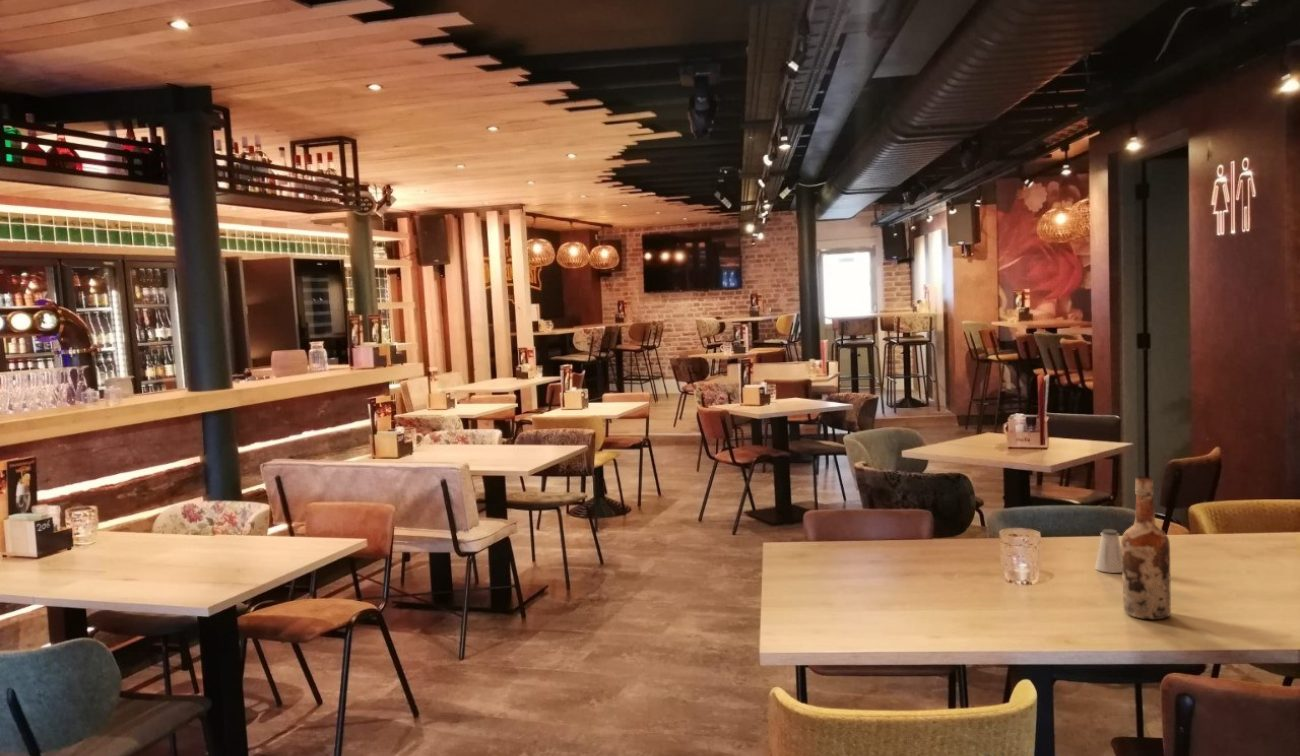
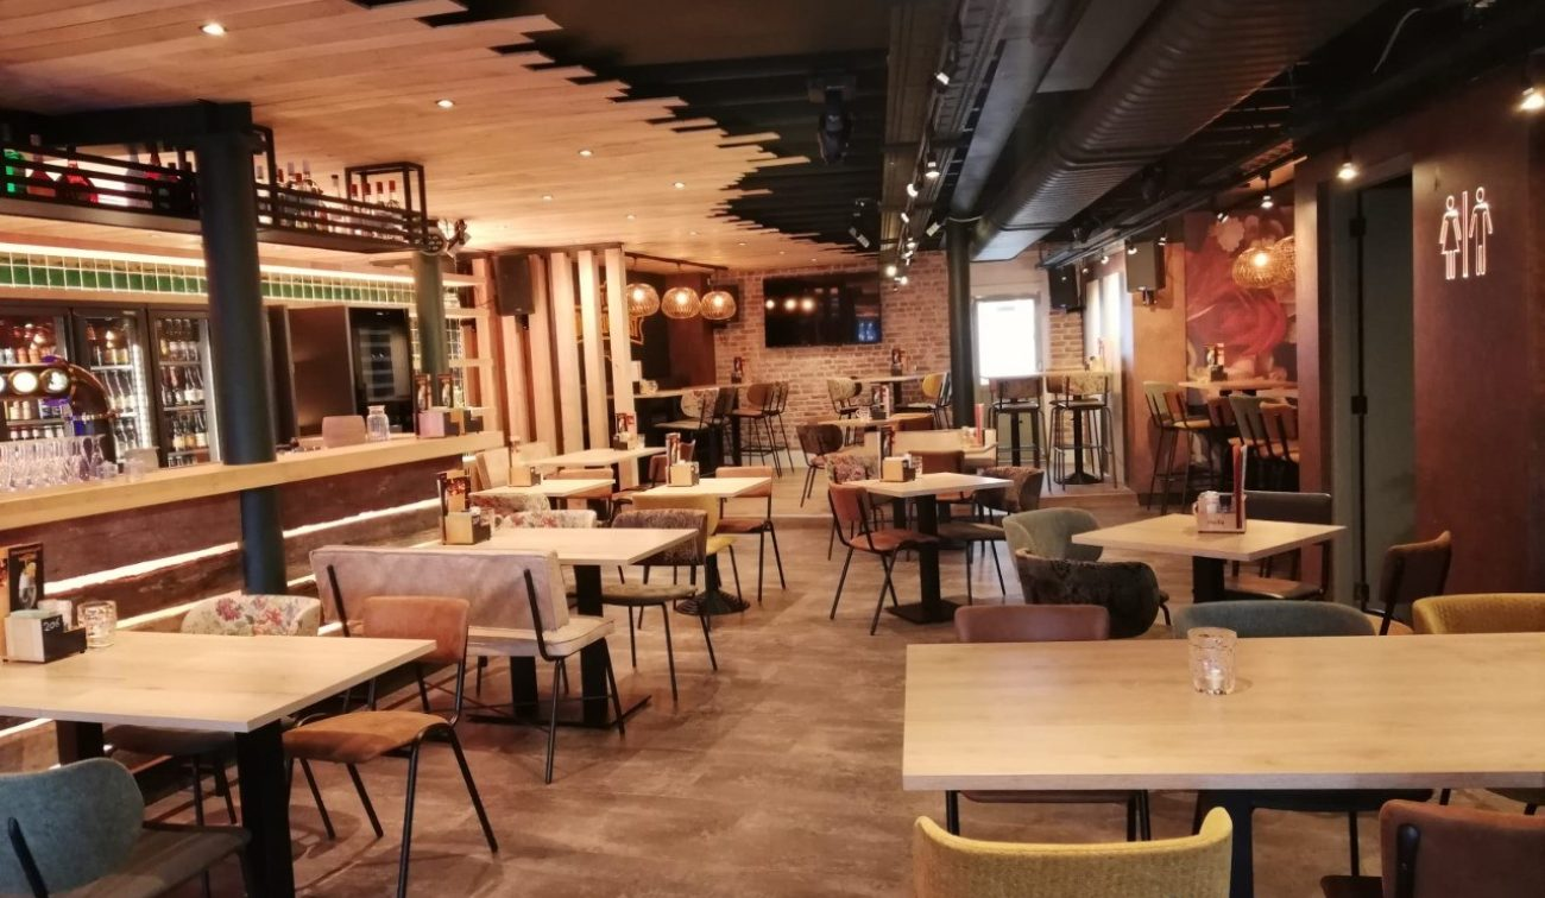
- saltshaker [1094,528,1122,574]
- wine bottle [1120,476,1172,621]
